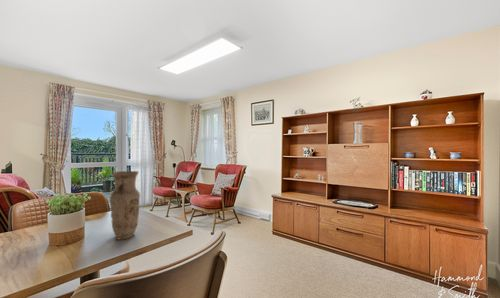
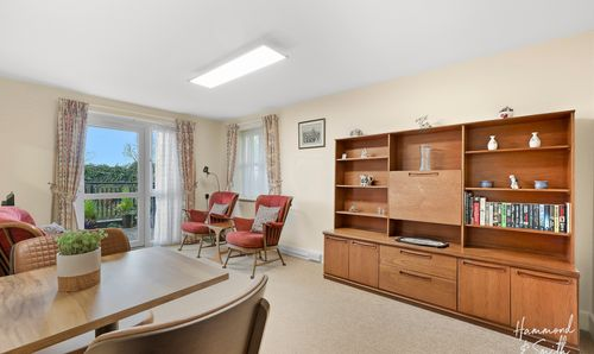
- vase [109,170,141,241]
